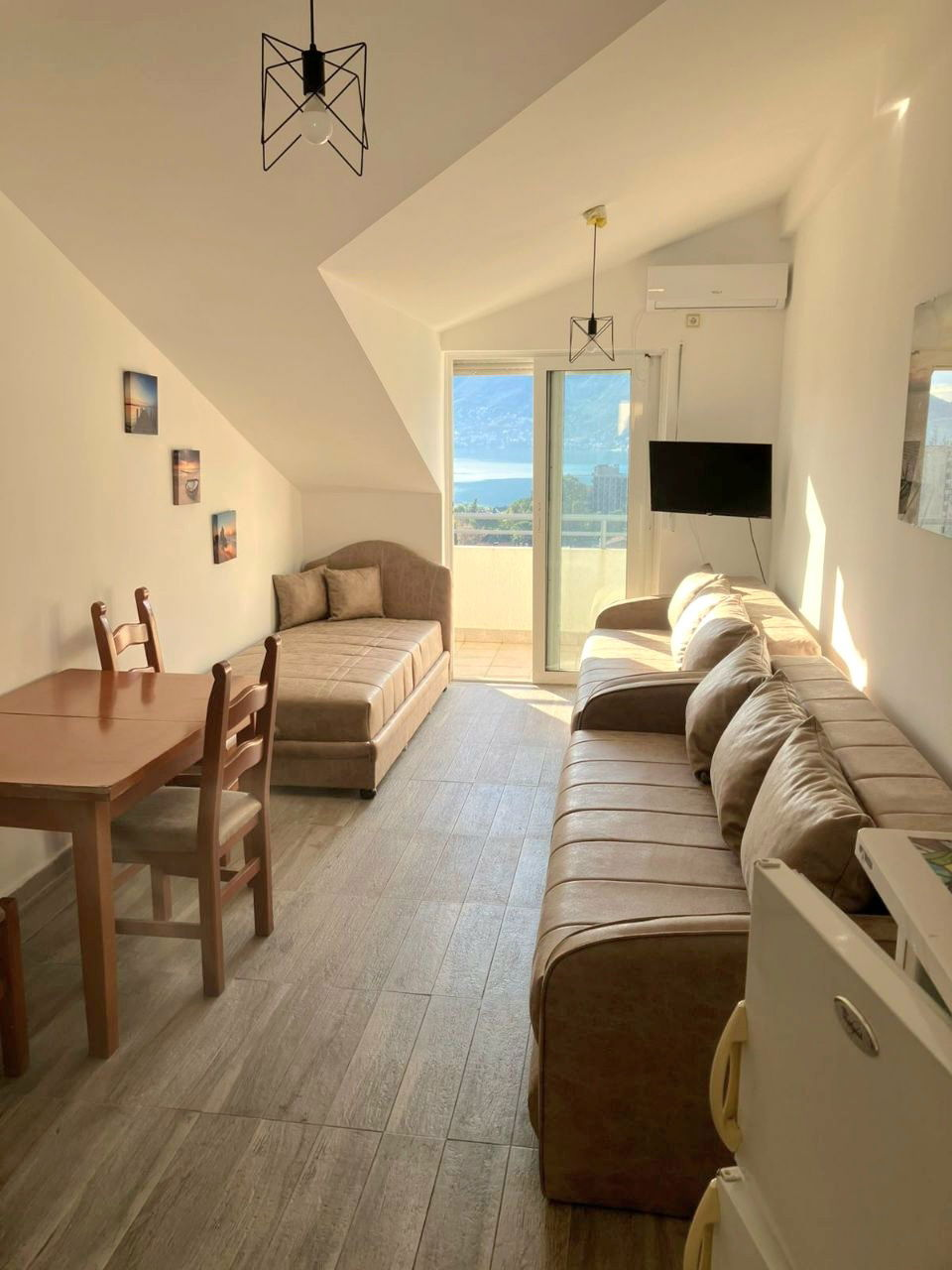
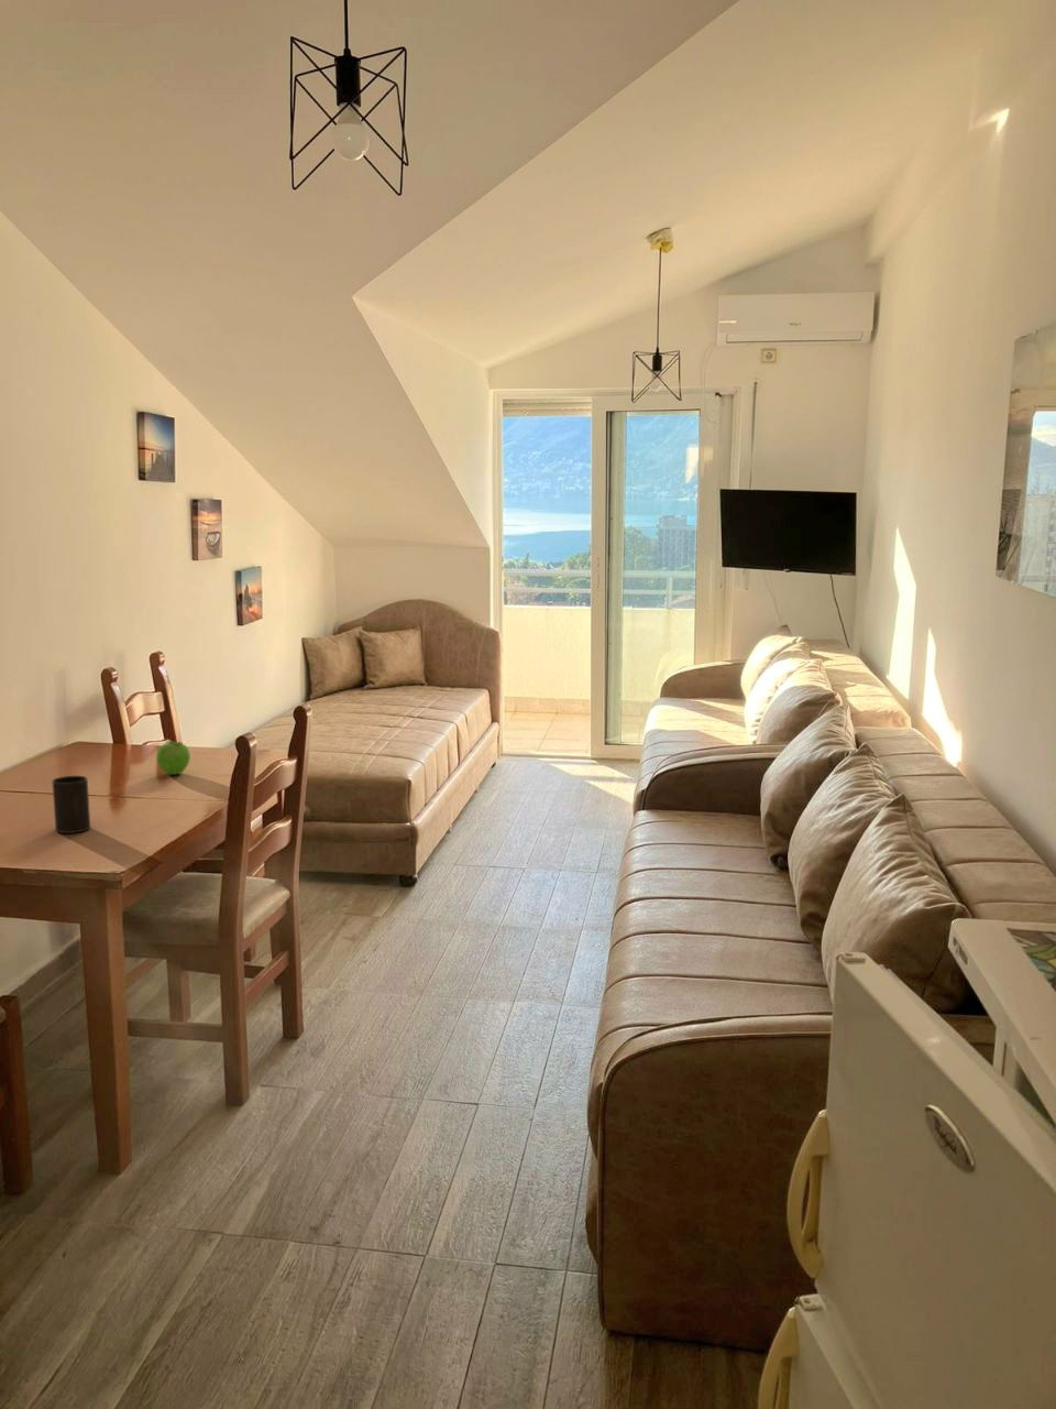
+ cup [51,776,91,834]
+ fruit [155,738,192,776]
